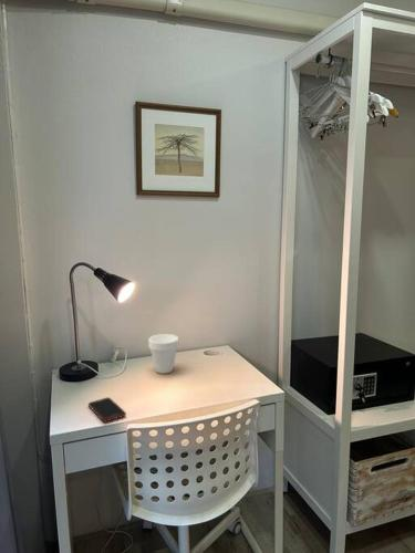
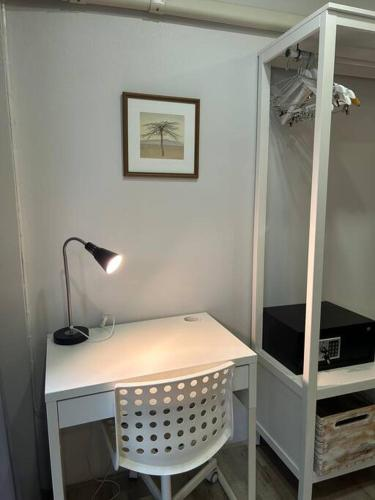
- cell phone [87,396,127,424]
- cup [147,333,179,375]
